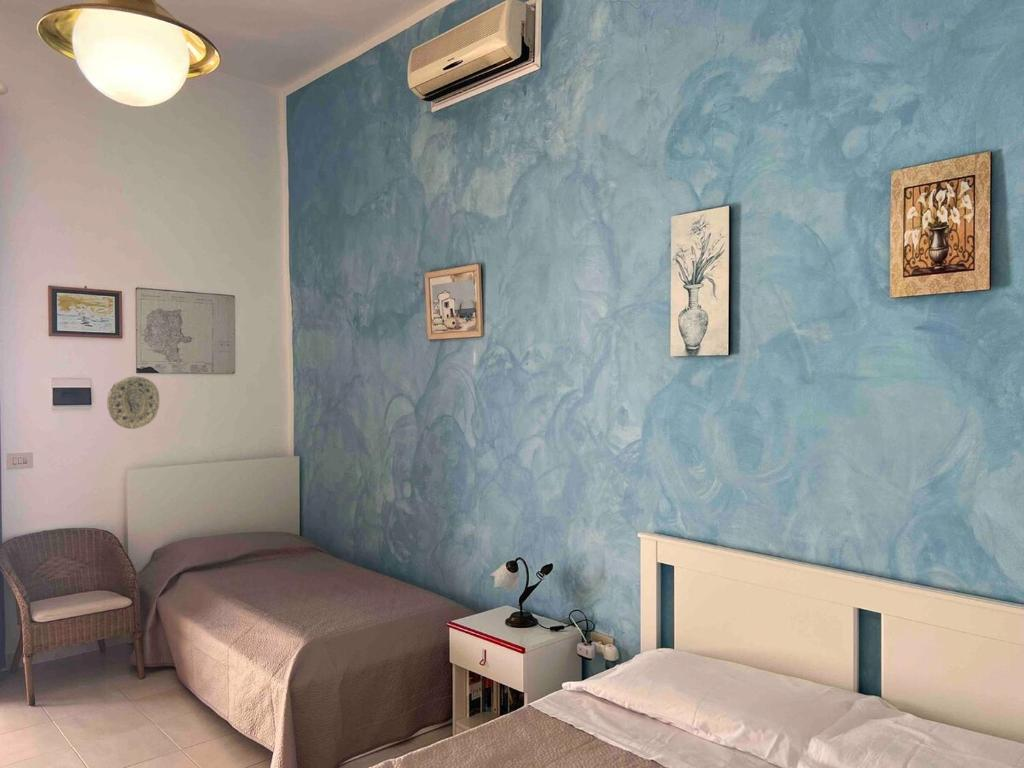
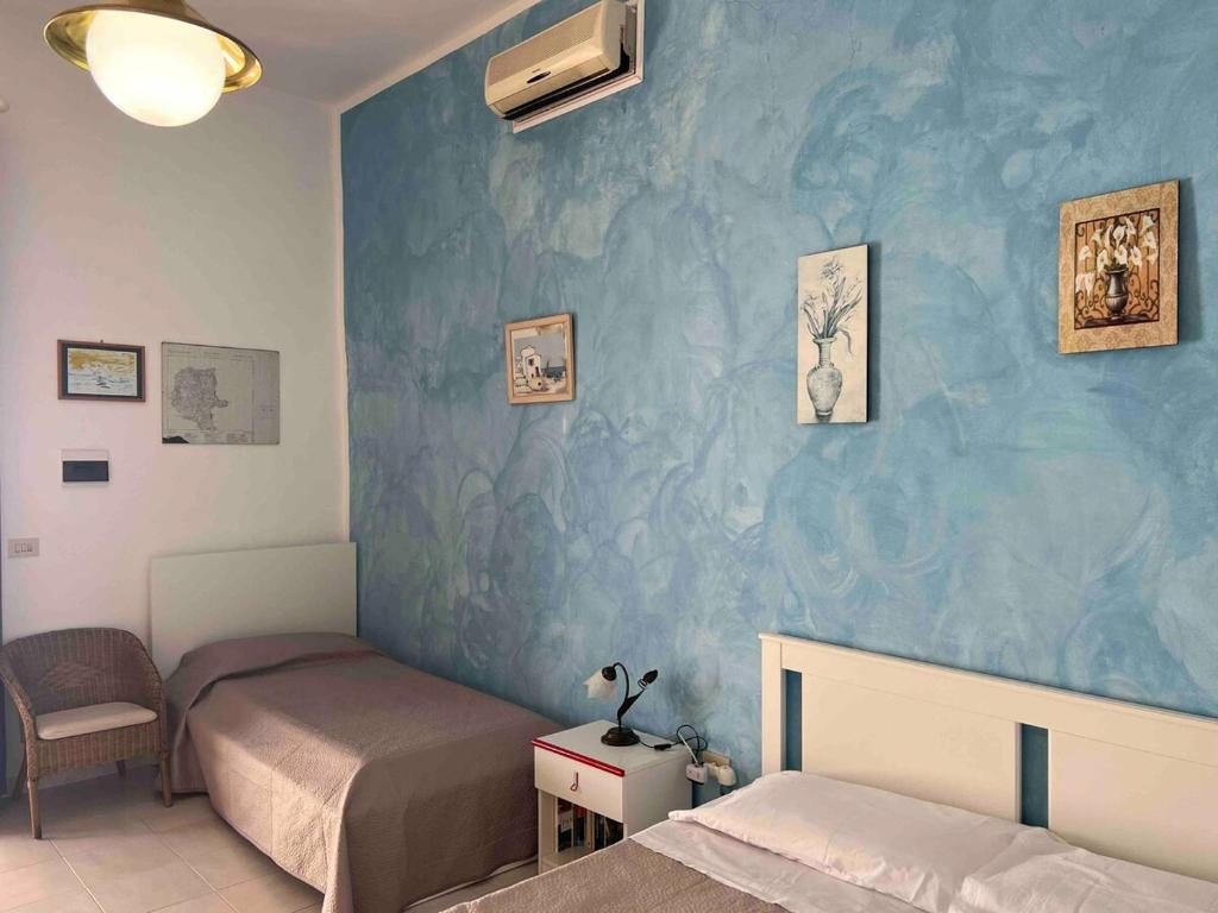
- decorative plate [106,376,161,430]
